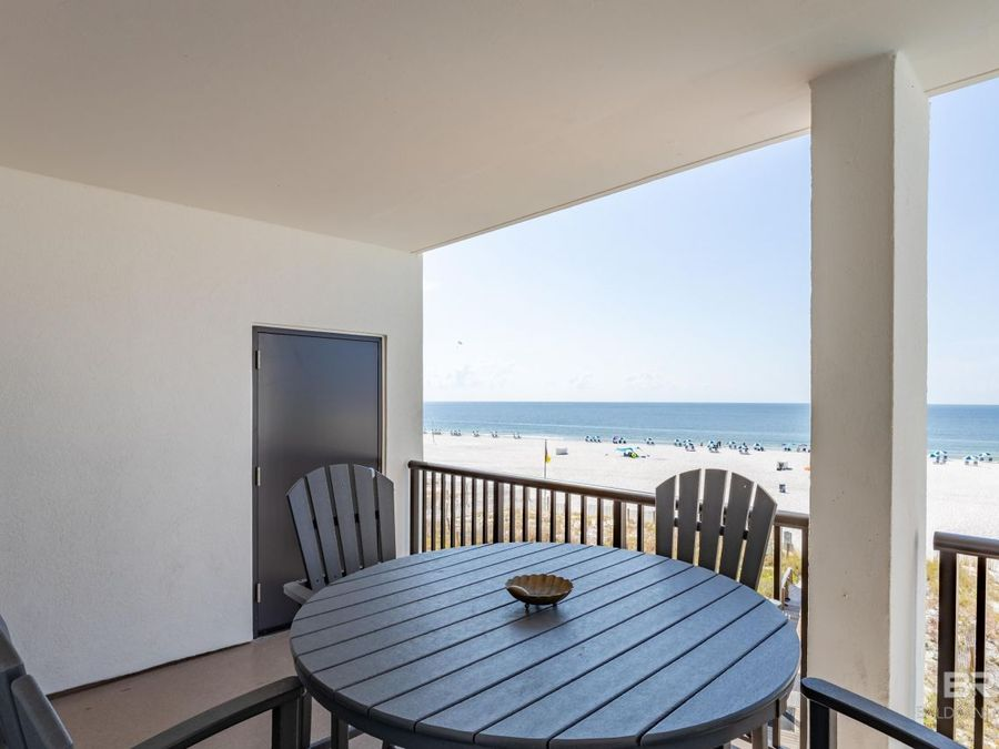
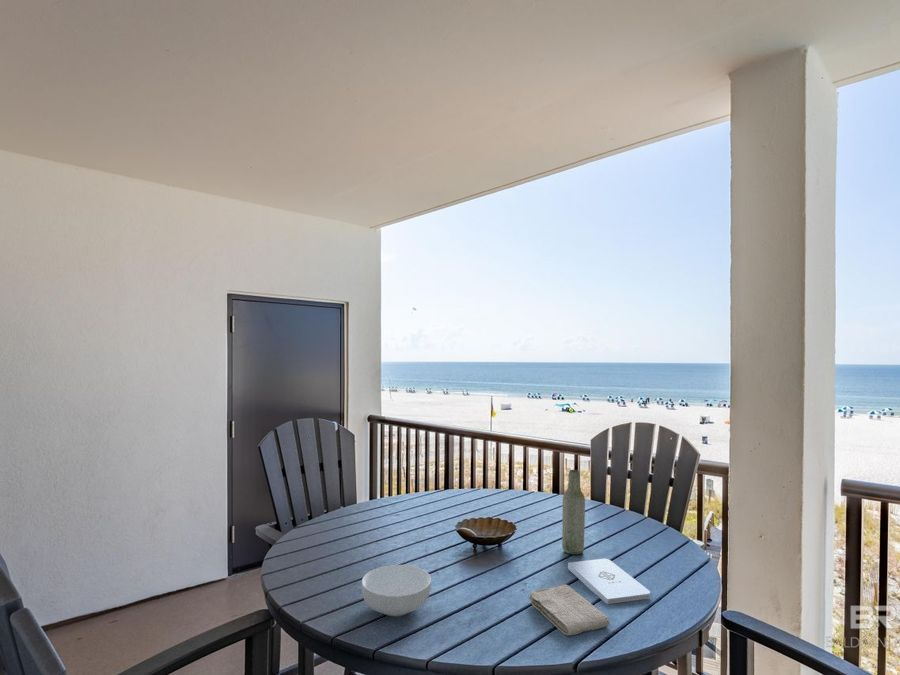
+ notepad [567,558,651,605]
+ washcloth [528,583,611,636]
+ bottle [561,469,586,556]
+ cereal bowl [361,564,432,617]
